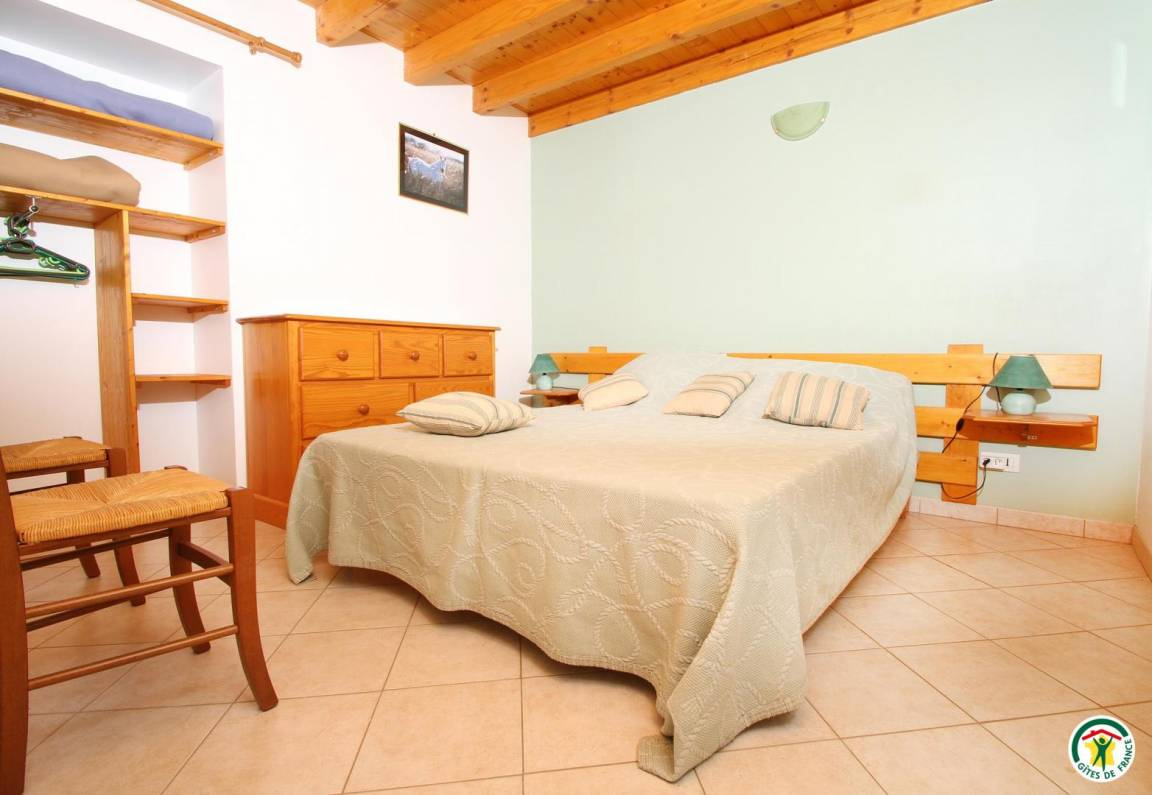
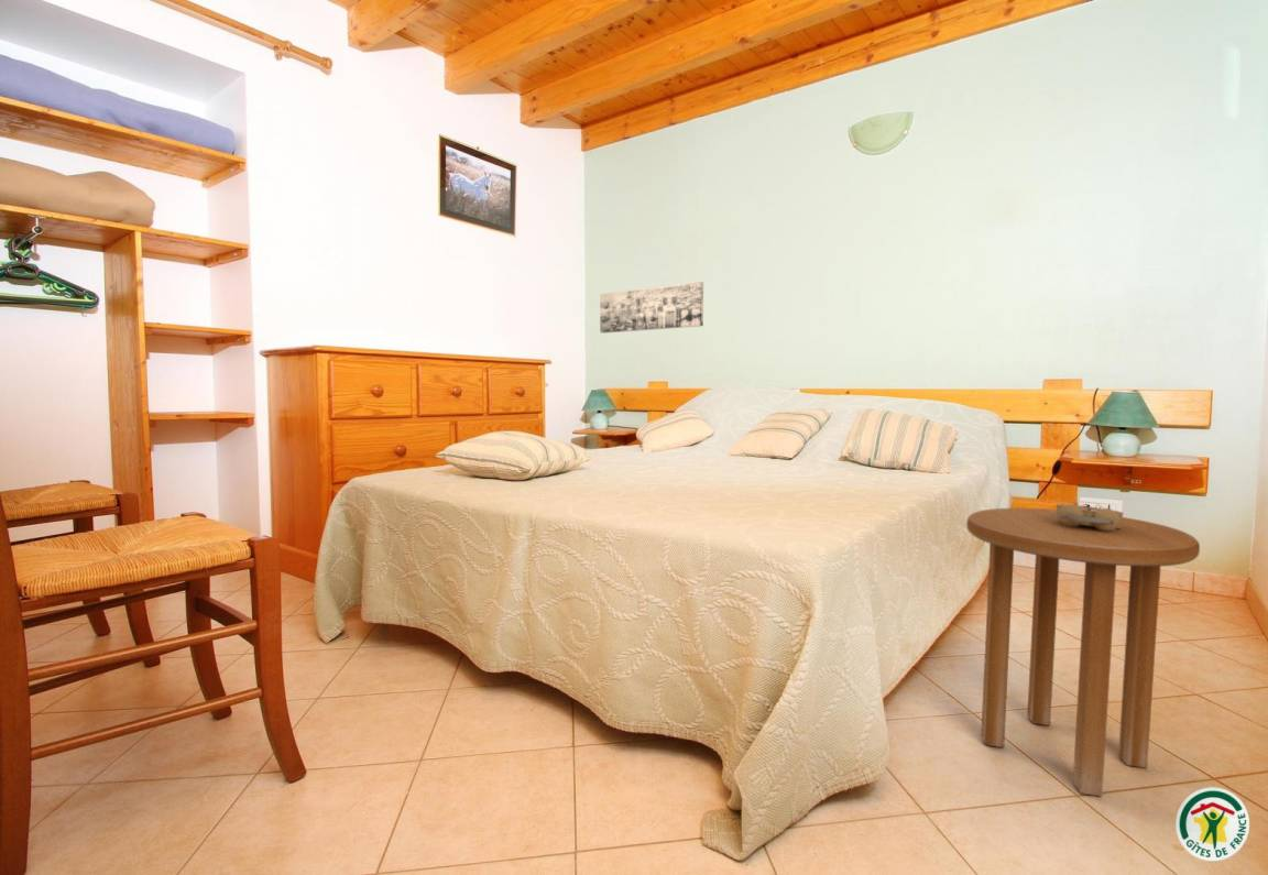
+ alarm clock [1056,503,1125,532]
+ side table [965,507,1201,798]
+ wall art [599,281,704,335]
